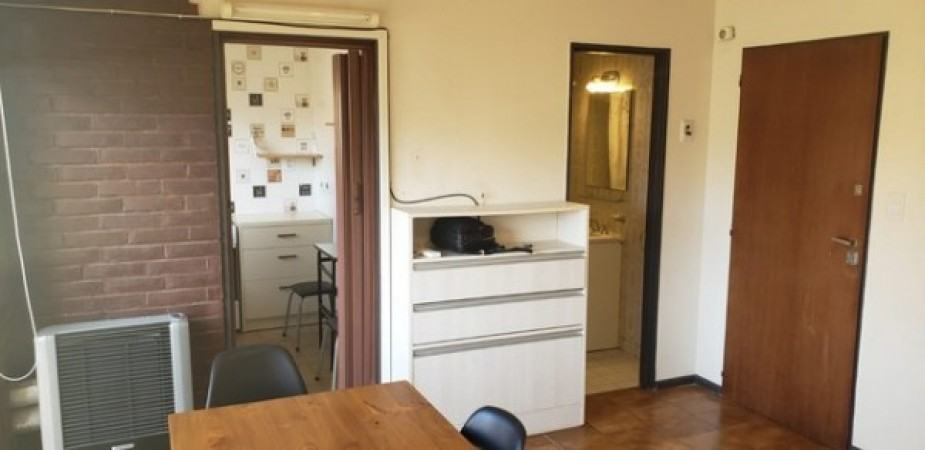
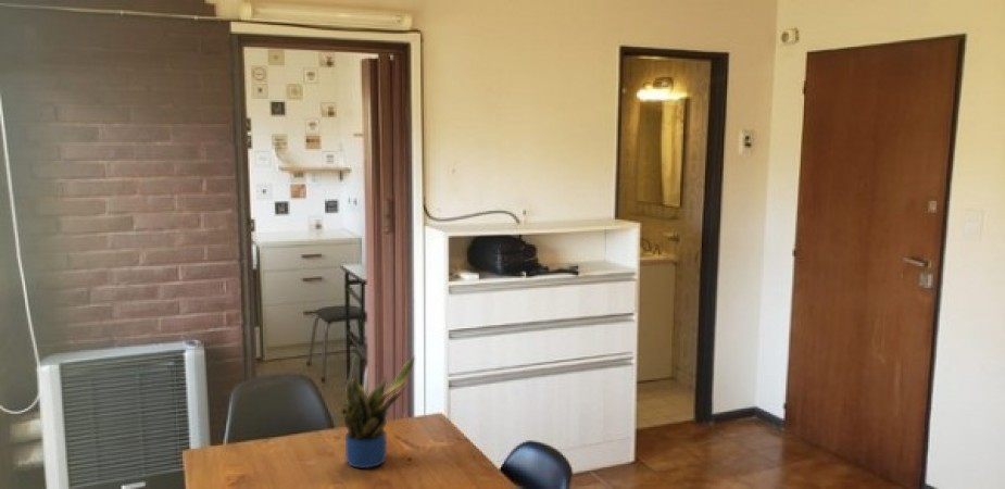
+ potted plant [343,355,416,469]
